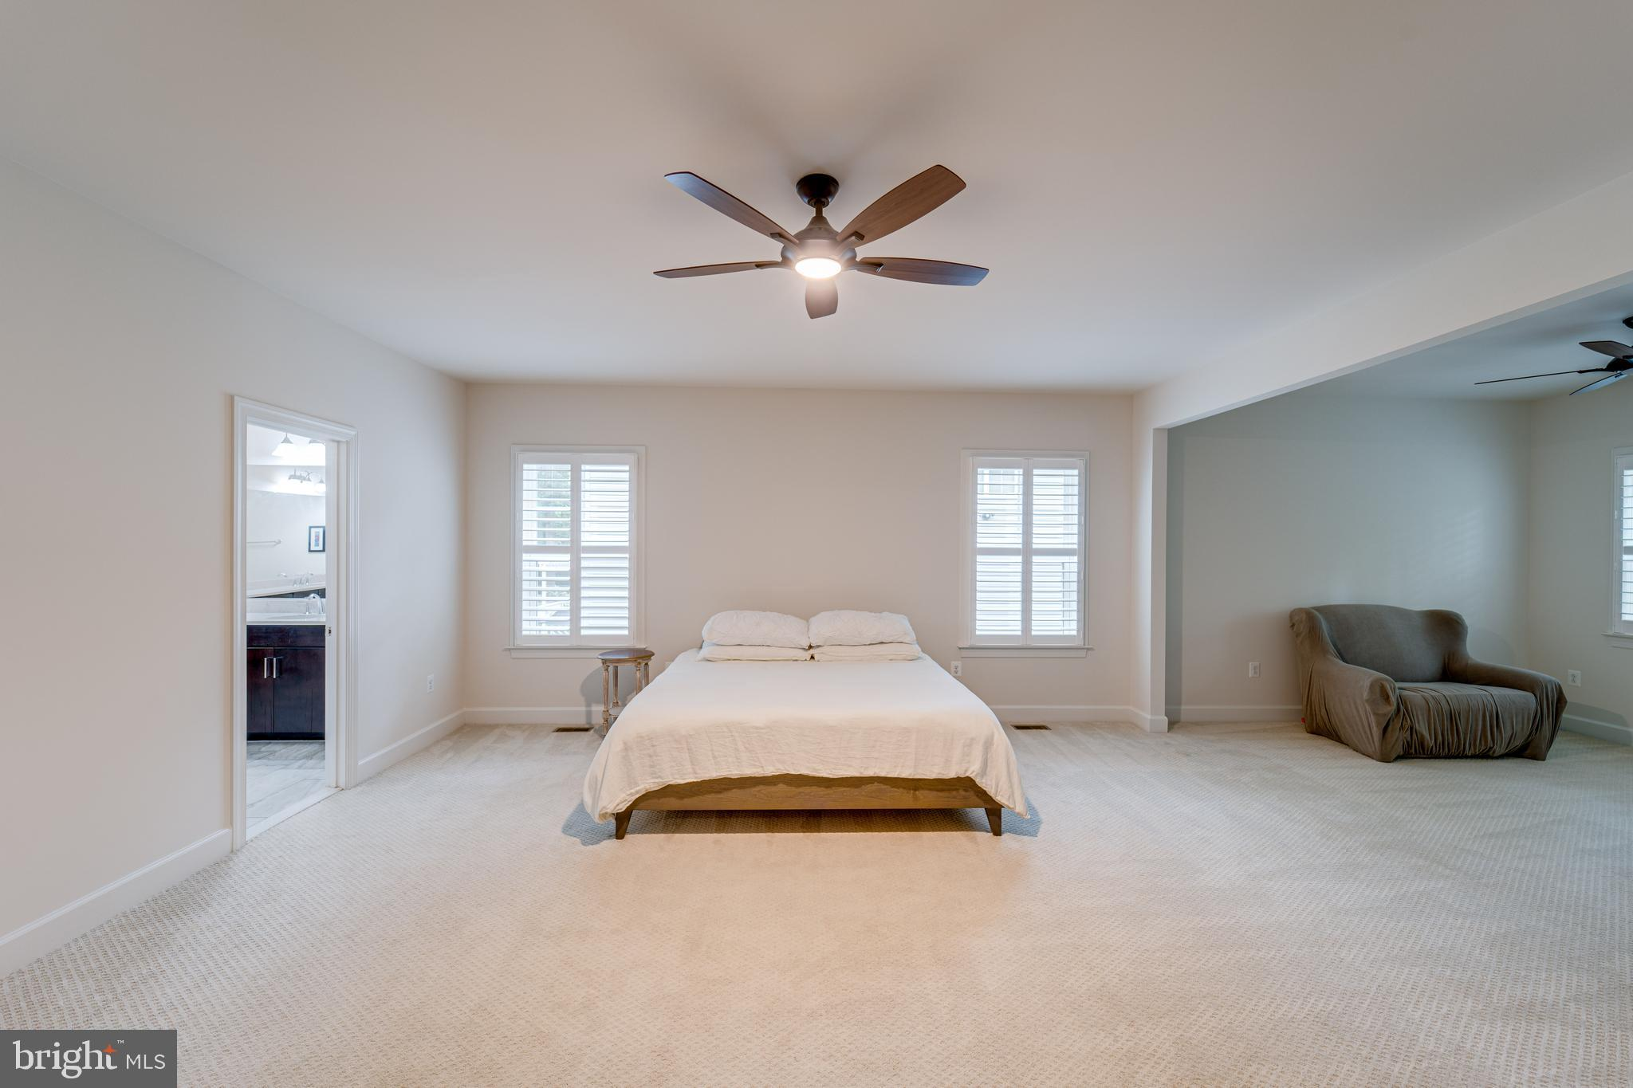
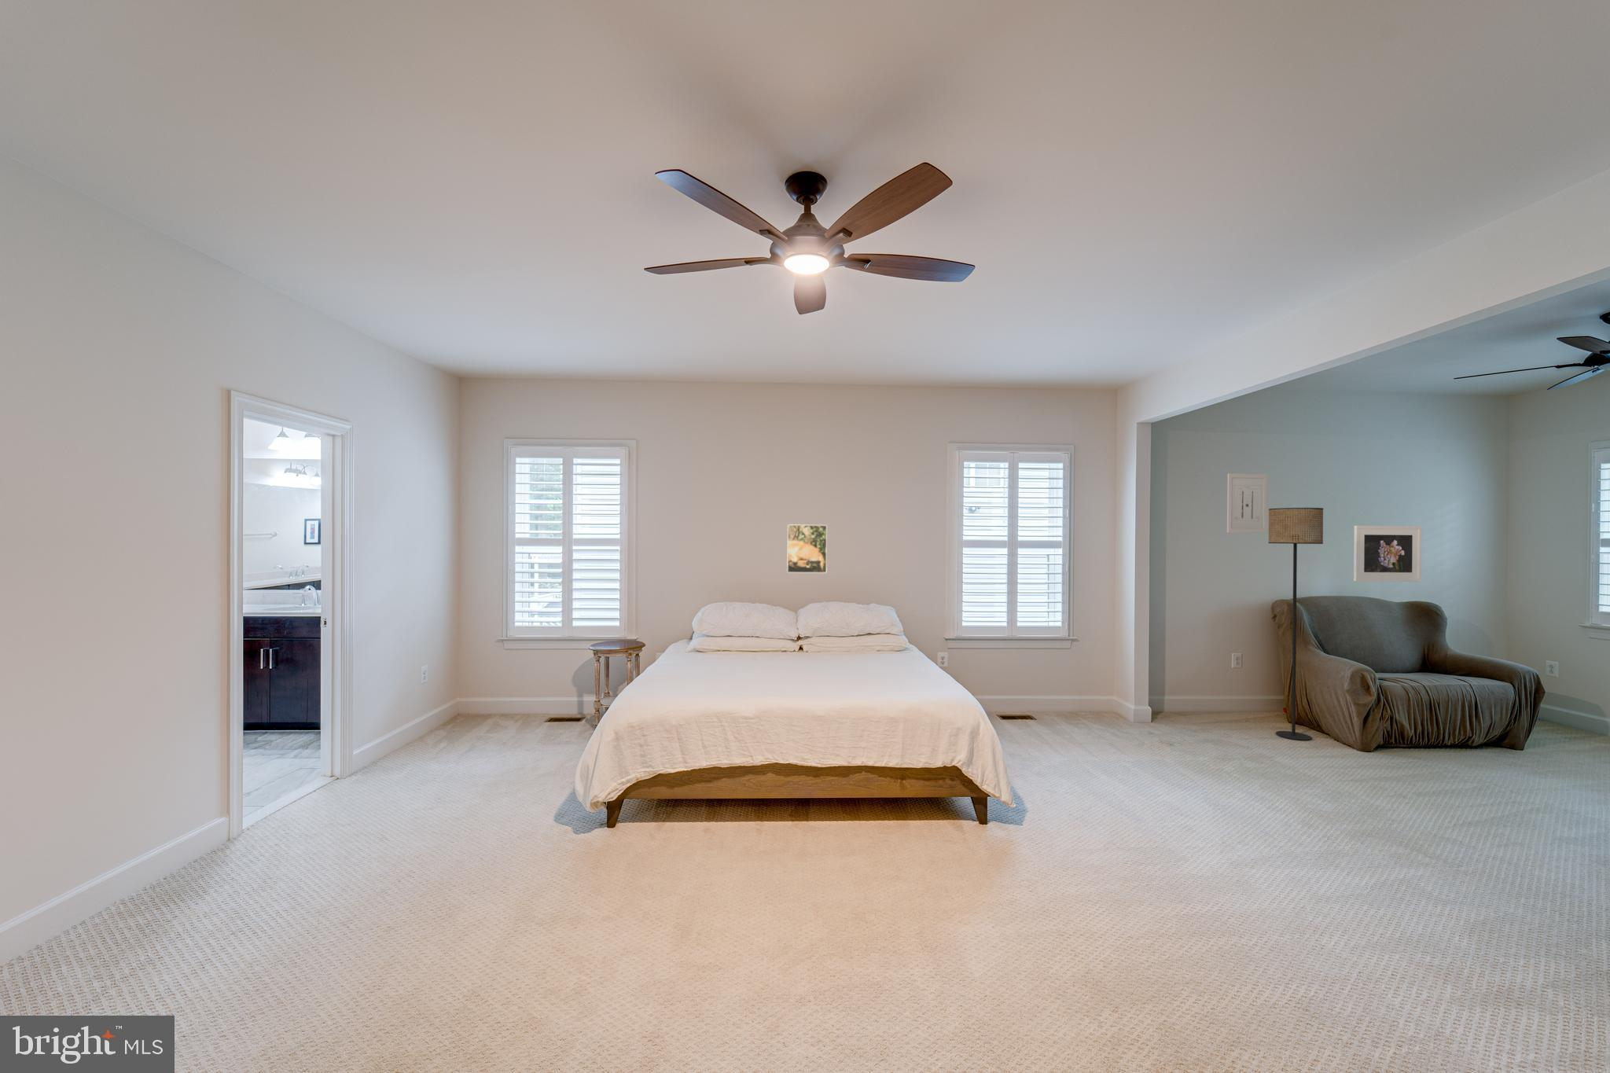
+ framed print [786,523,828,574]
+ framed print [1353,525,1422,582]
+ wall art [1227,473,1269,534]
+ floor lamp [1268,507,1324,741]
